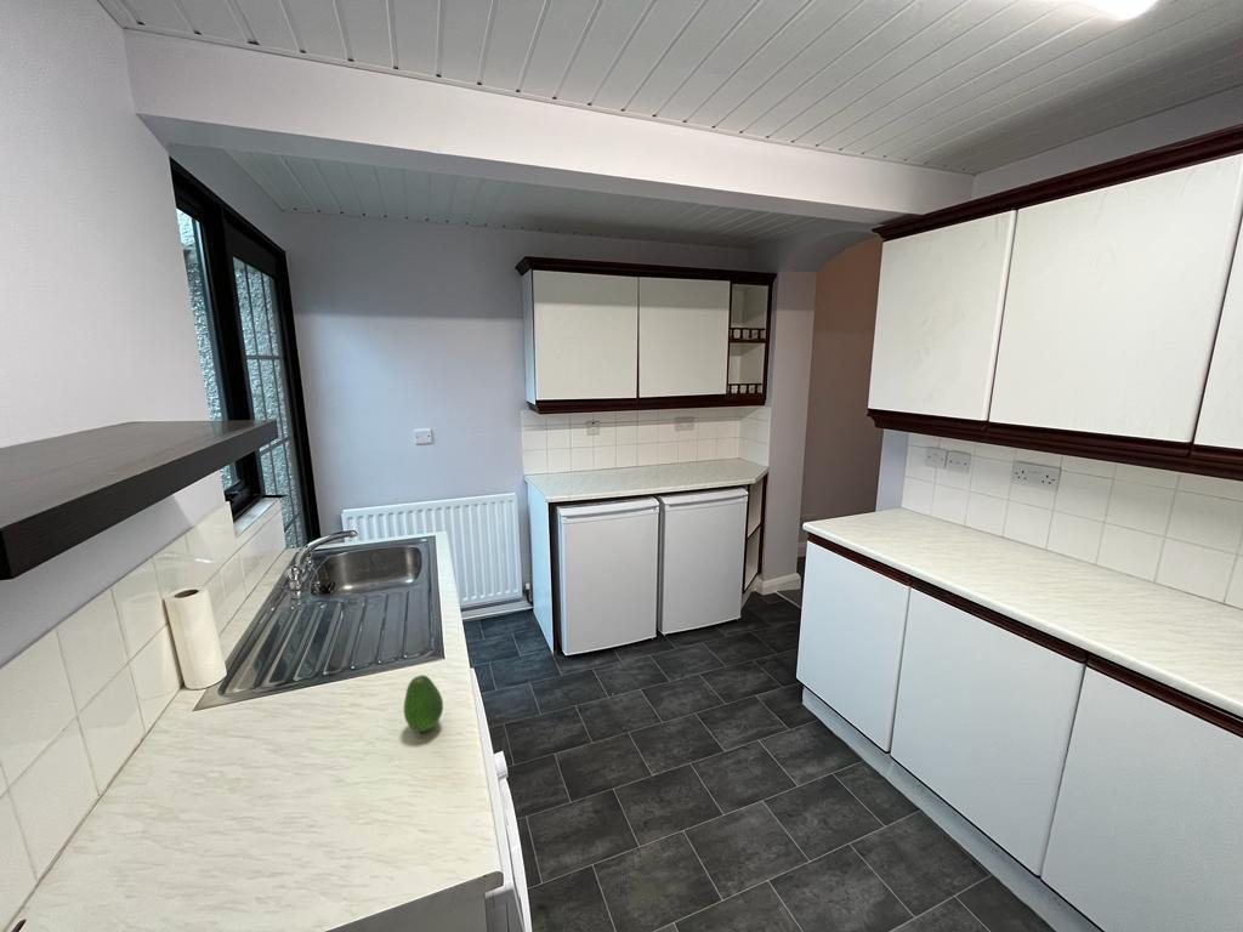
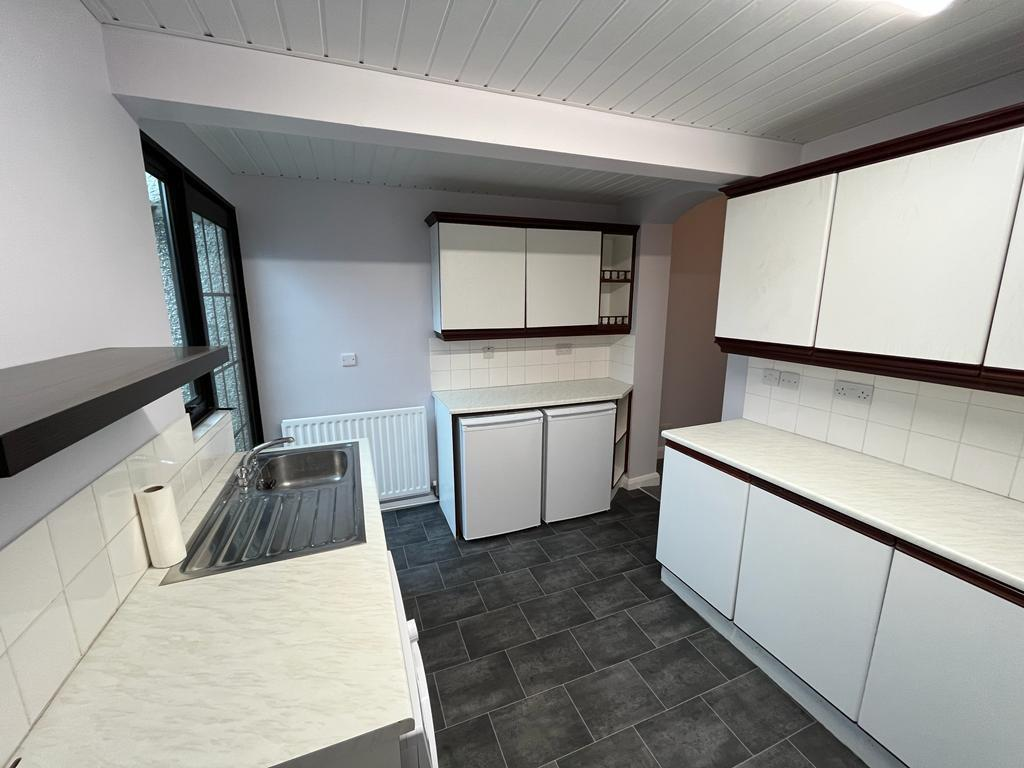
- fruit [403,674,444,733]
